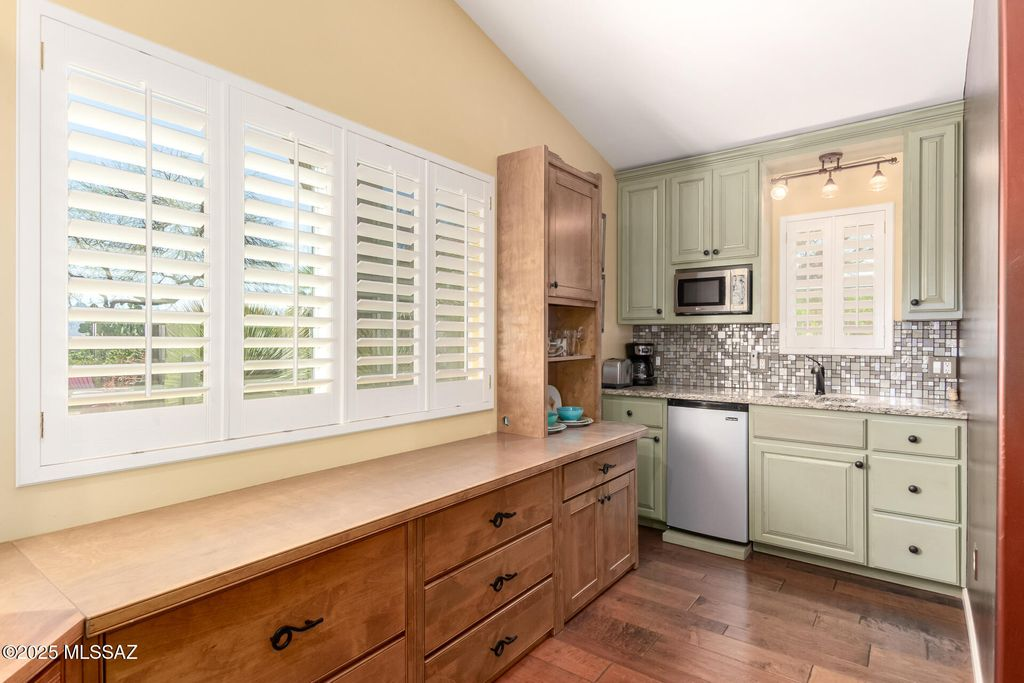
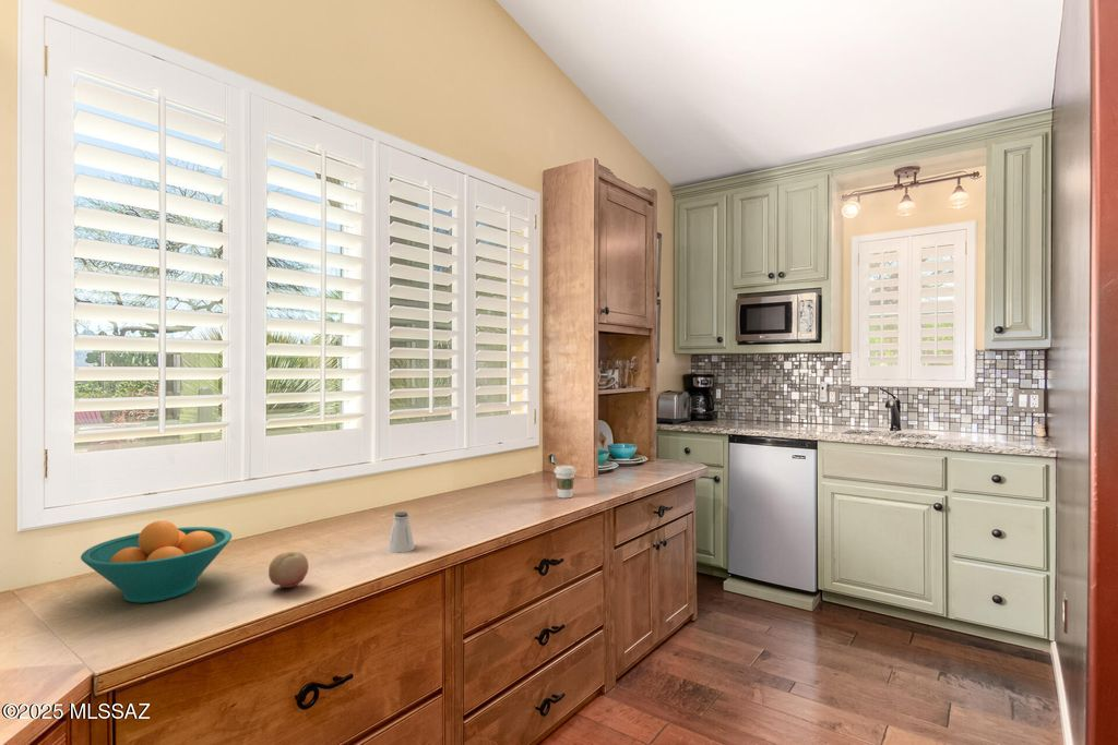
+ fruit [267,551,310,589]
+ coffee cup [554,465,578,498]
+ saltshaker [386,510,415,554]
+ fruit bowl [80,519,233,604]
